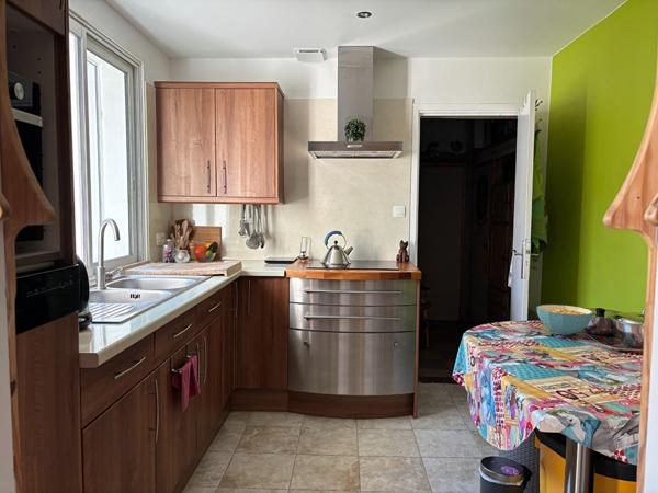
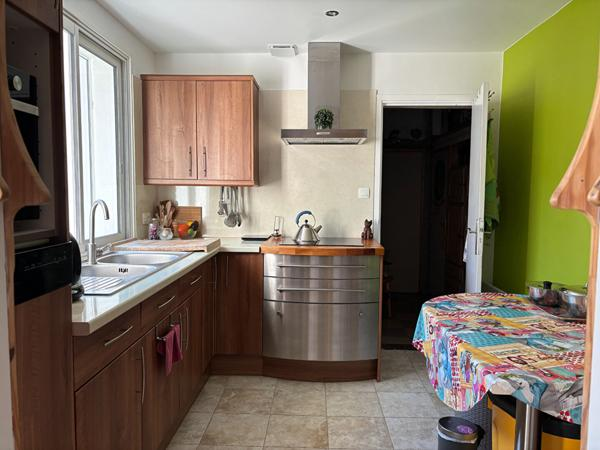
- cereal bowl [536,303,594,336]
